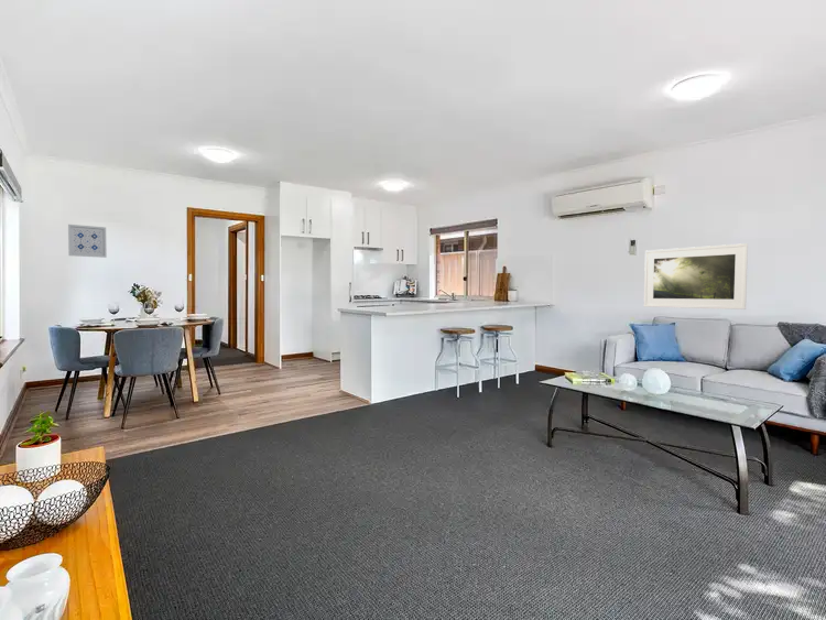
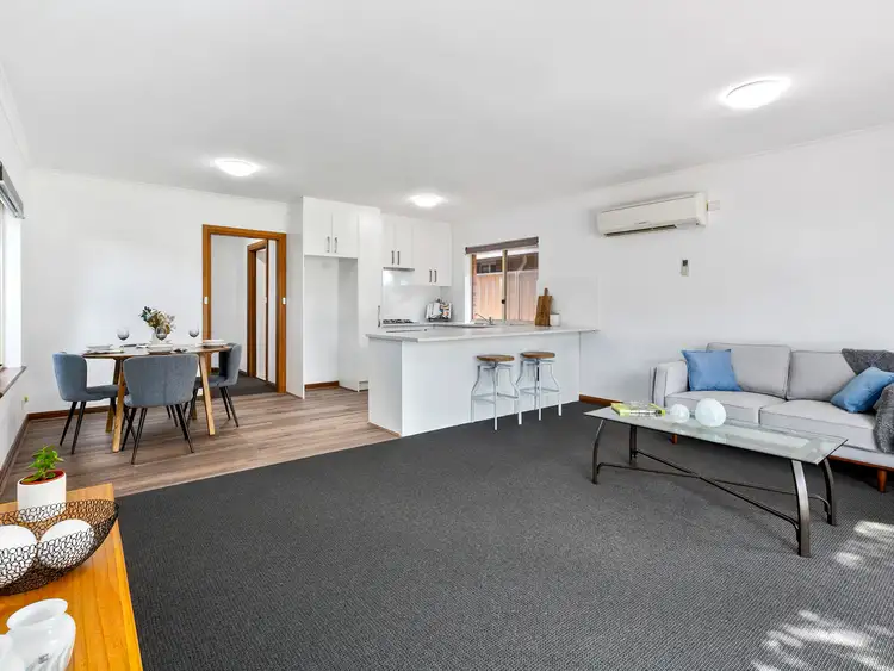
- wall art [67,224,108,259]
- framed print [643,242,749,311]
